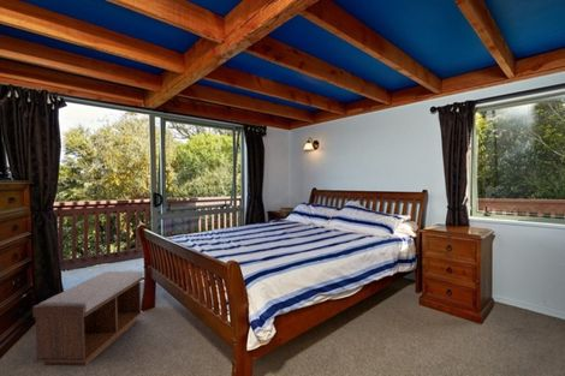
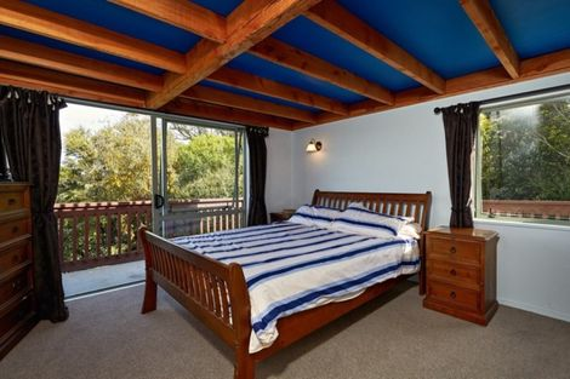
- bench [31,270,144,368]
